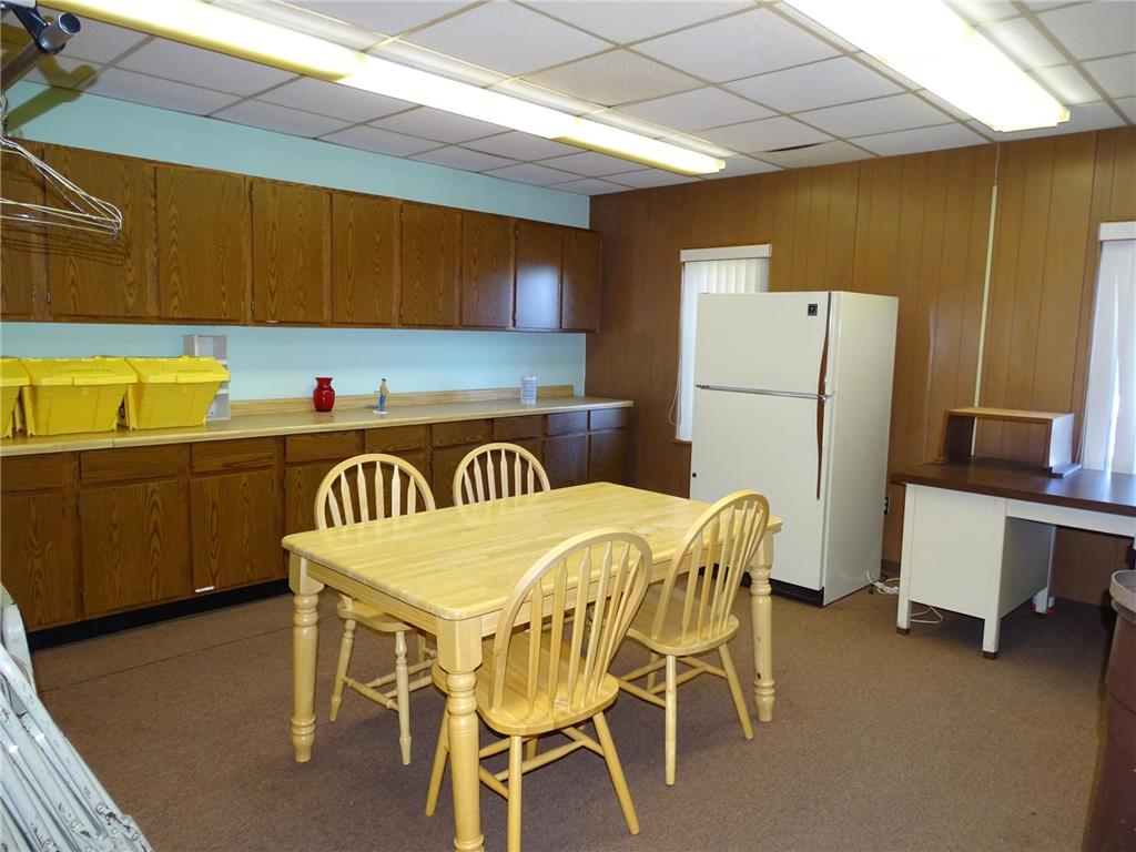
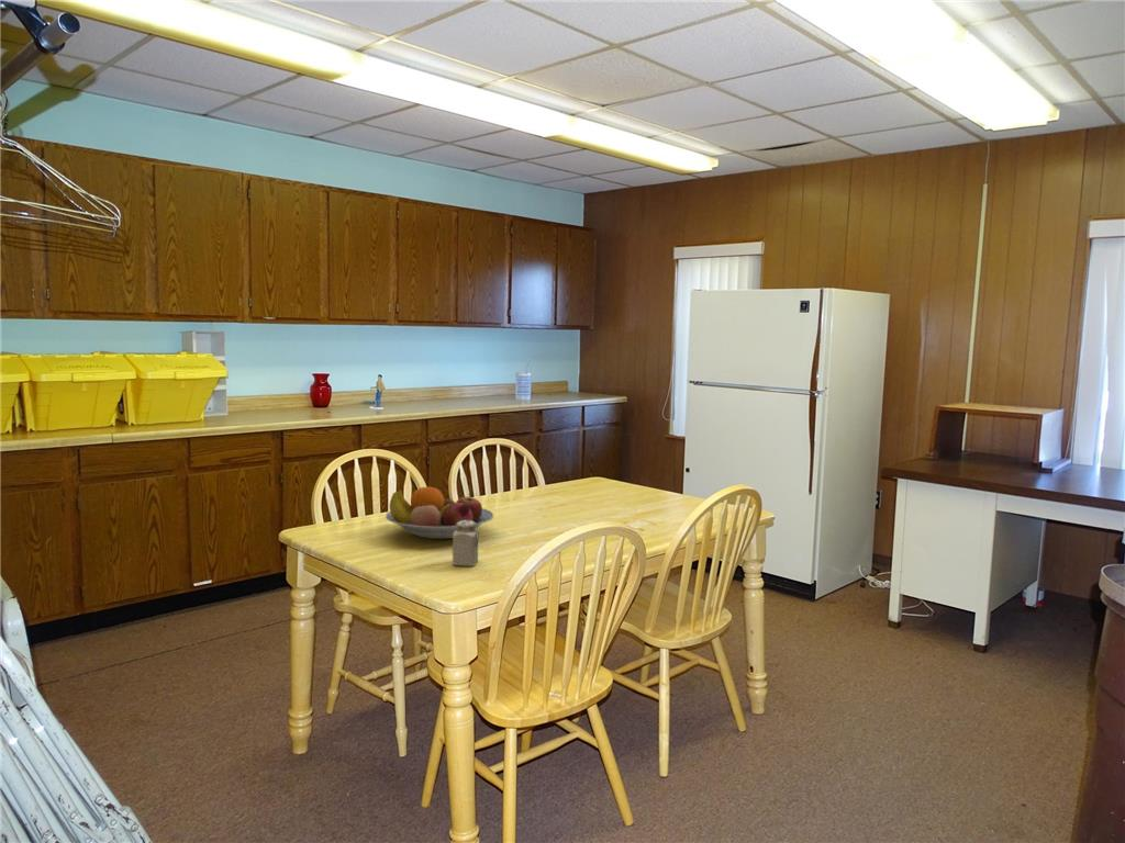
+ fruit bowl [385,486,494,540]
+ salt shaker [452,520,479,567]
